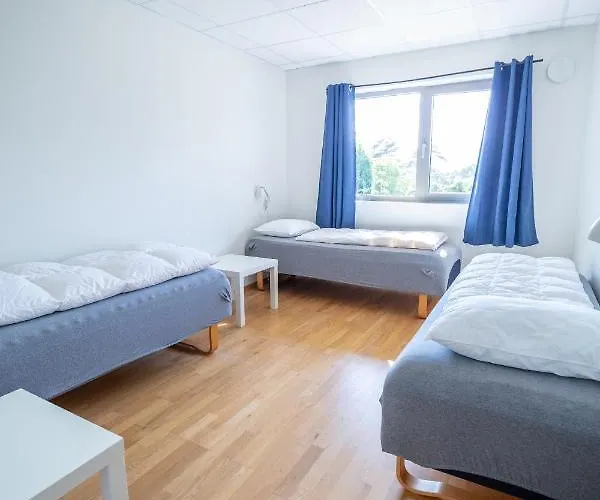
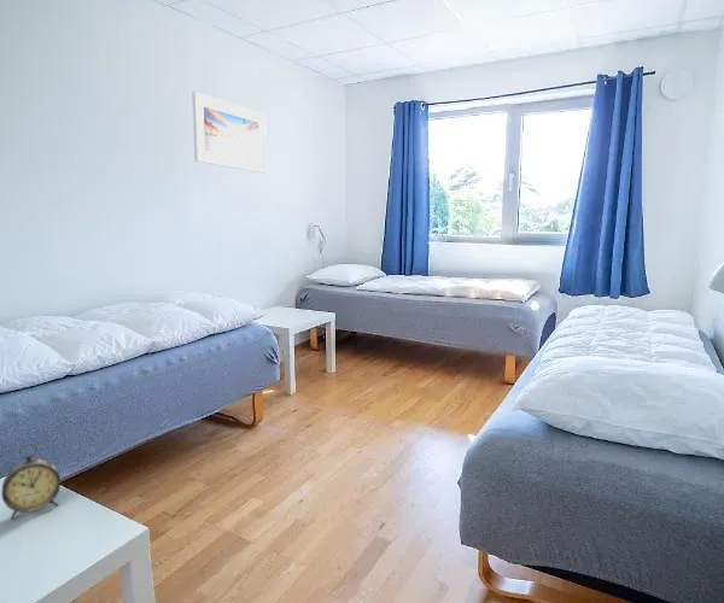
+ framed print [191,90,268,174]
+ alarm clock [0,443,62,520]
